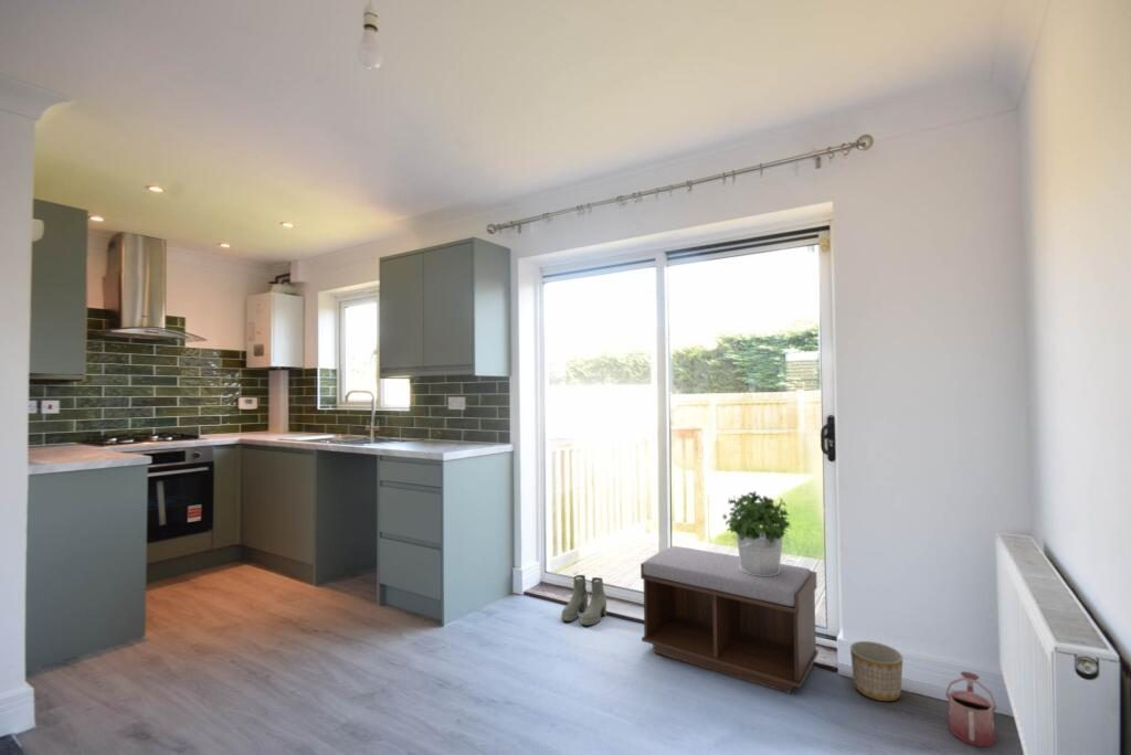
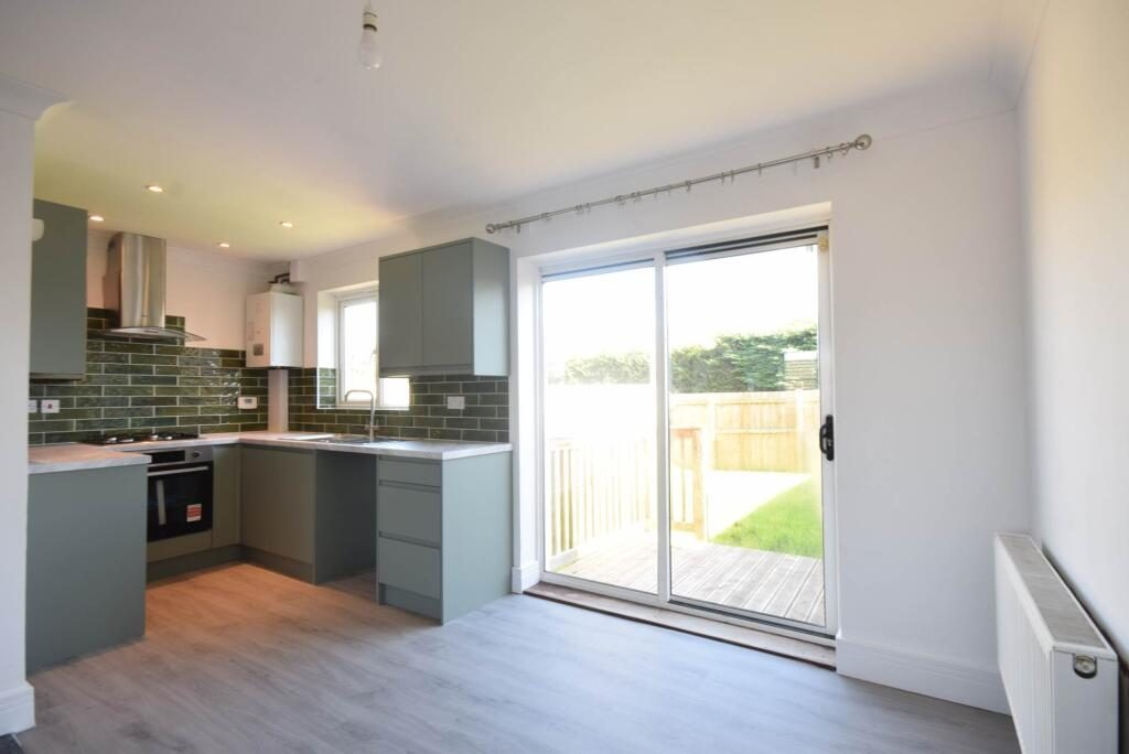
- potted plant [721,490,792,576]
- planter [849,640,903,702]
- watering can [944,670,998,747]
- boots [560,574,607,627]
- bench [640,545,820,694]
